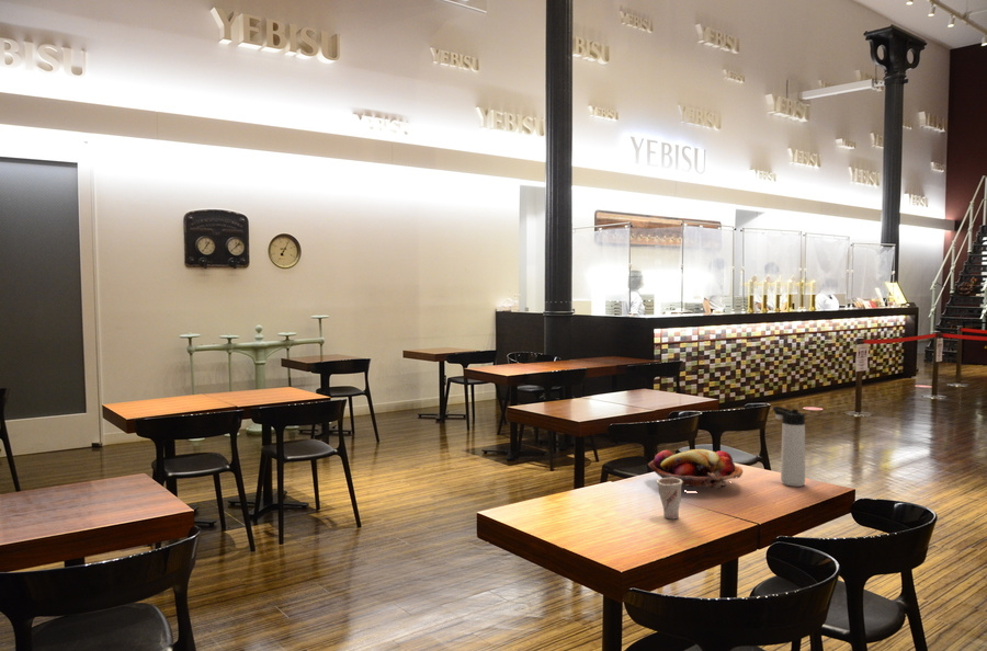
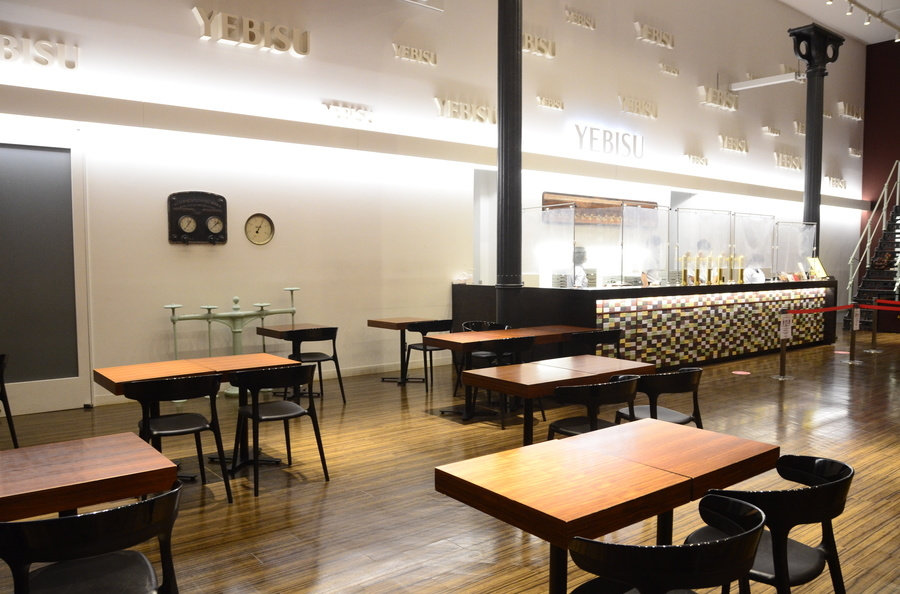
- fruit basket [647,448,744,492]
- cup [656,478,682,519]
- thermos bottle [772,406,806,488]
